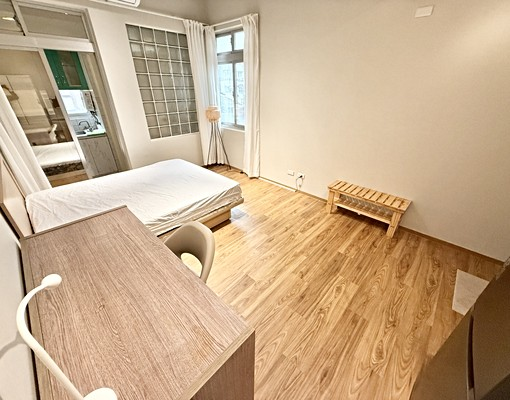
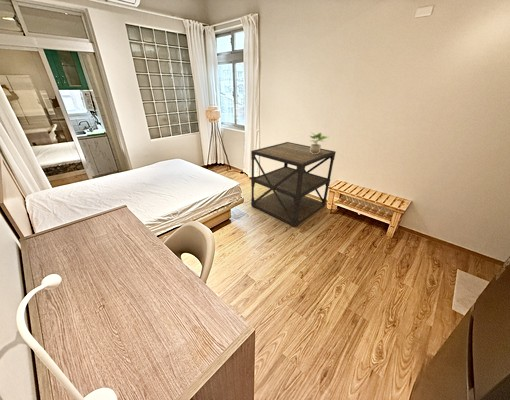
+ shelving unit [250,141,337,228]
+ potted plant [309,130,329,154]
